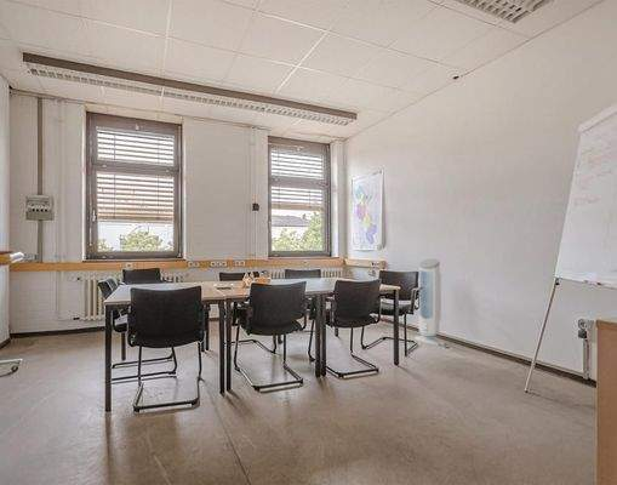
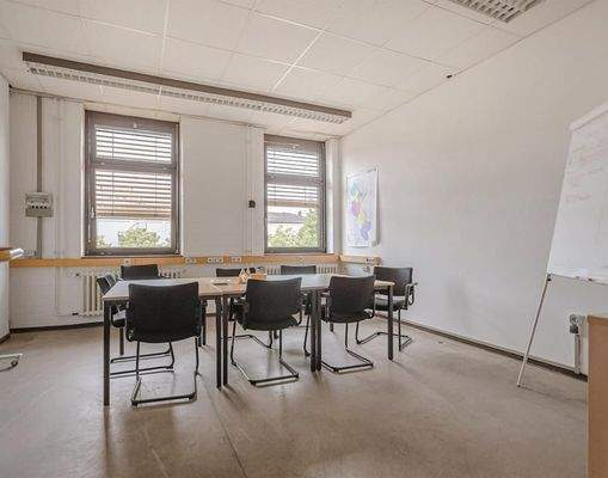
- air purifier [413,257,446,347]
